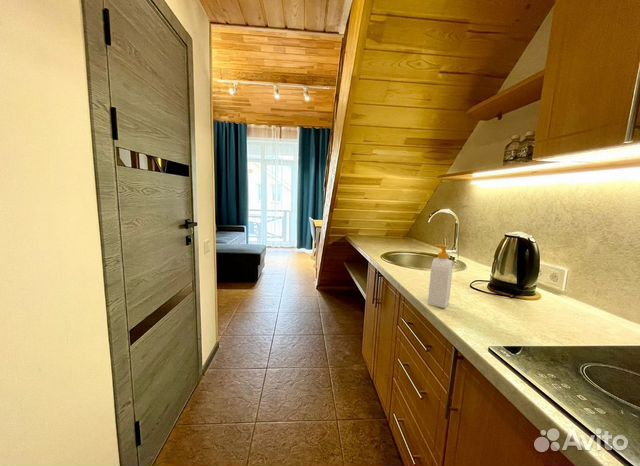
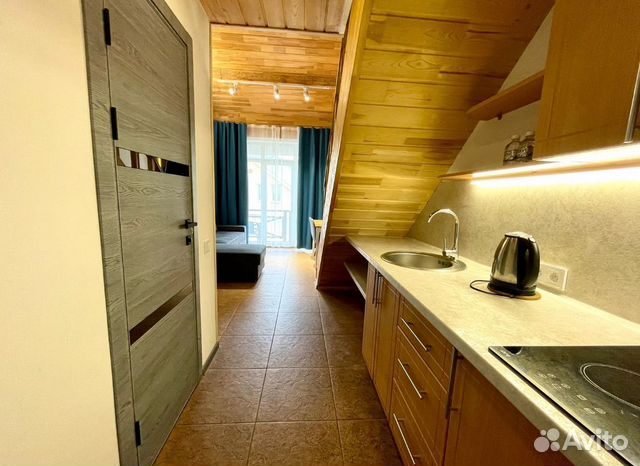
- soap bottle [427,244,454,309]
